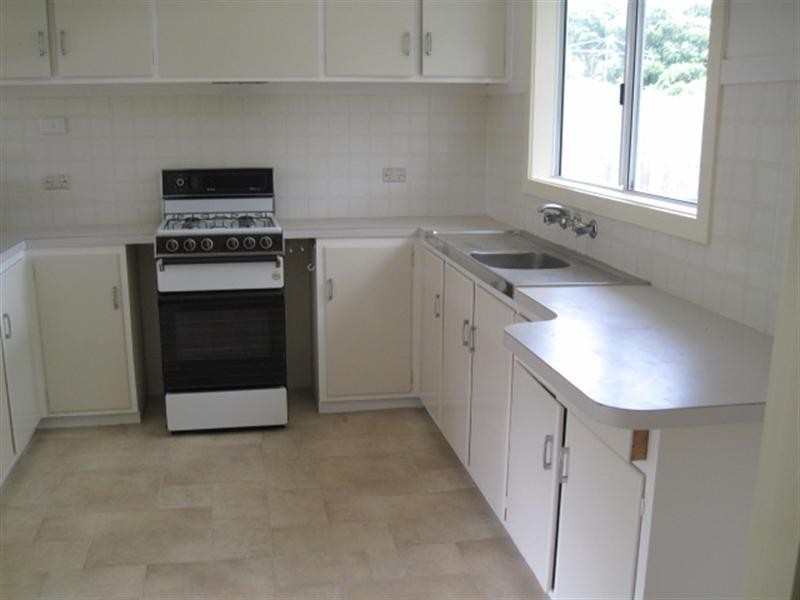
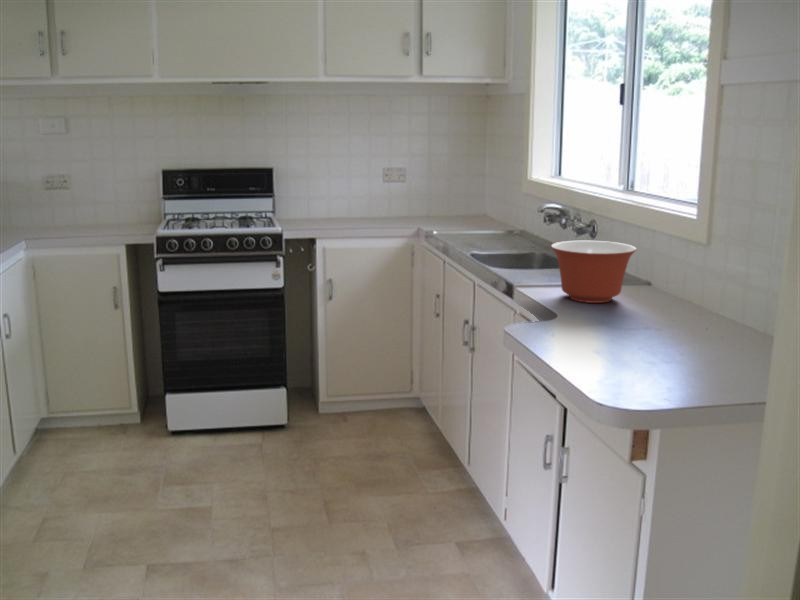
+ mixing bowl [550,240,638,304]
